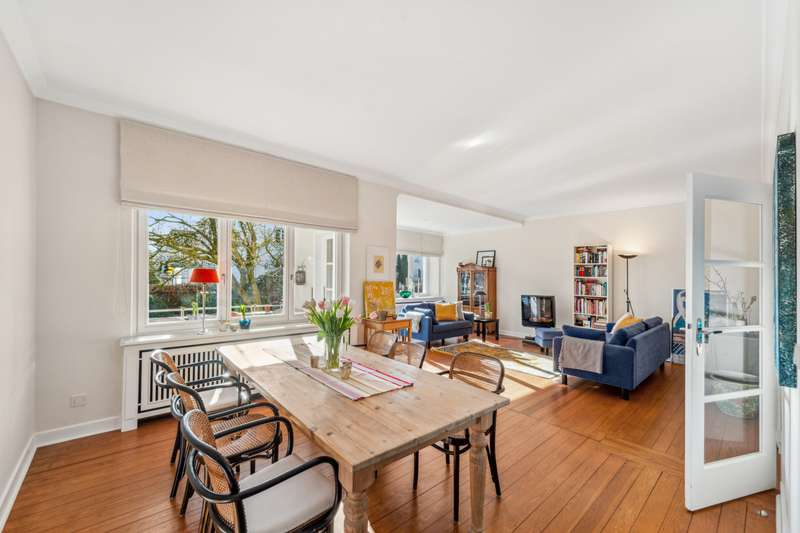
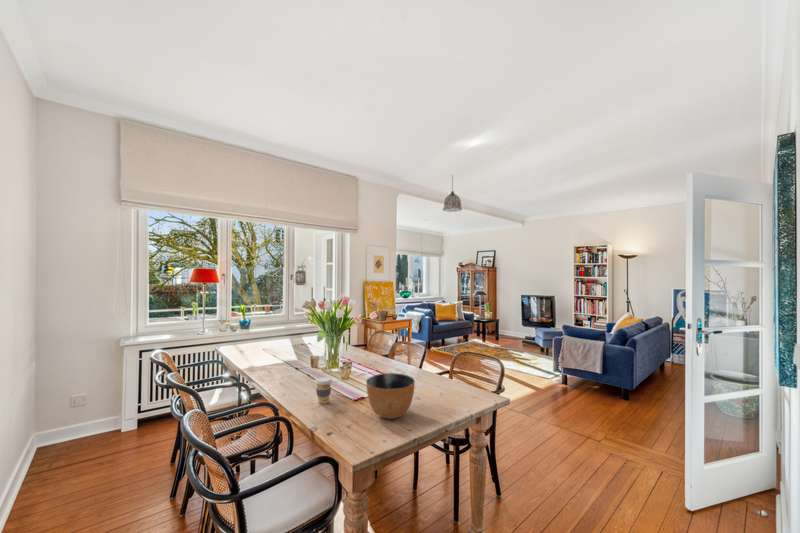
+ coffee cup [314,376,333,405]
+ bowl [365,372,416,420]
+ pendant lamp [442,173,463,213]
